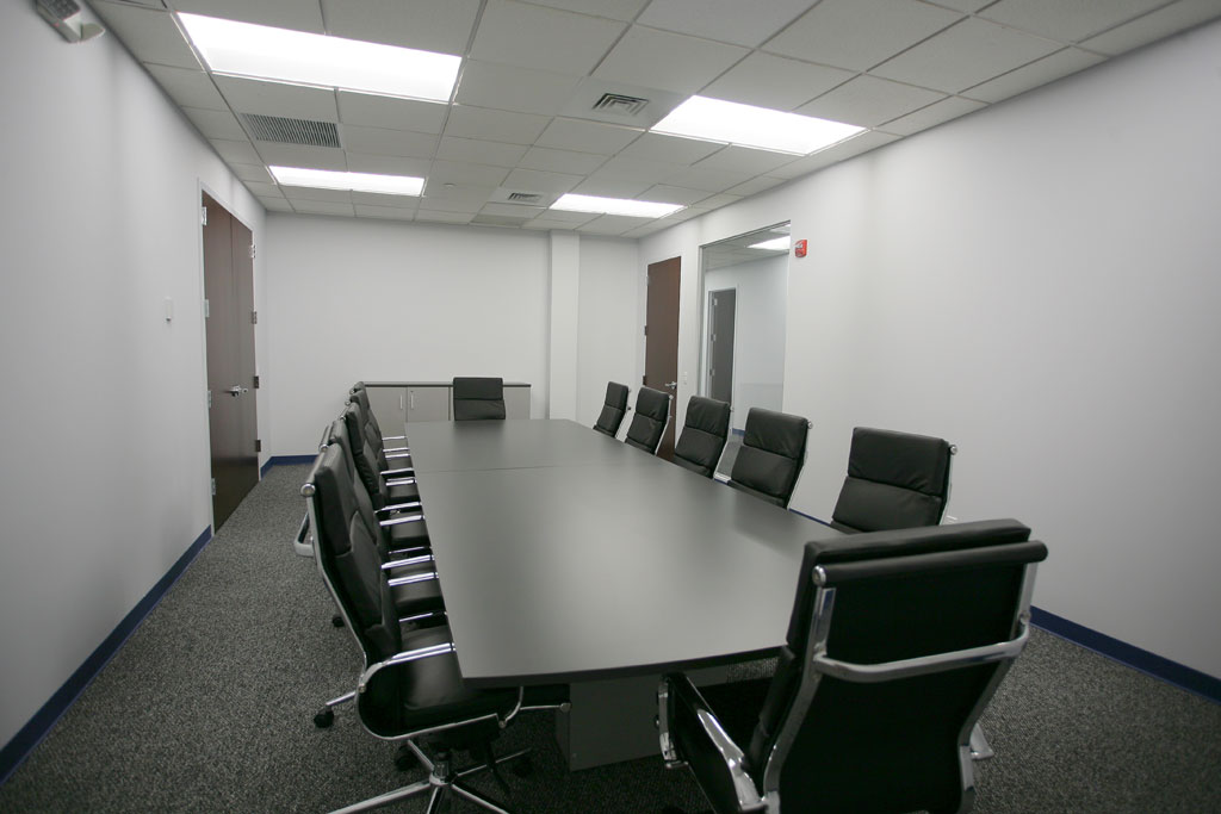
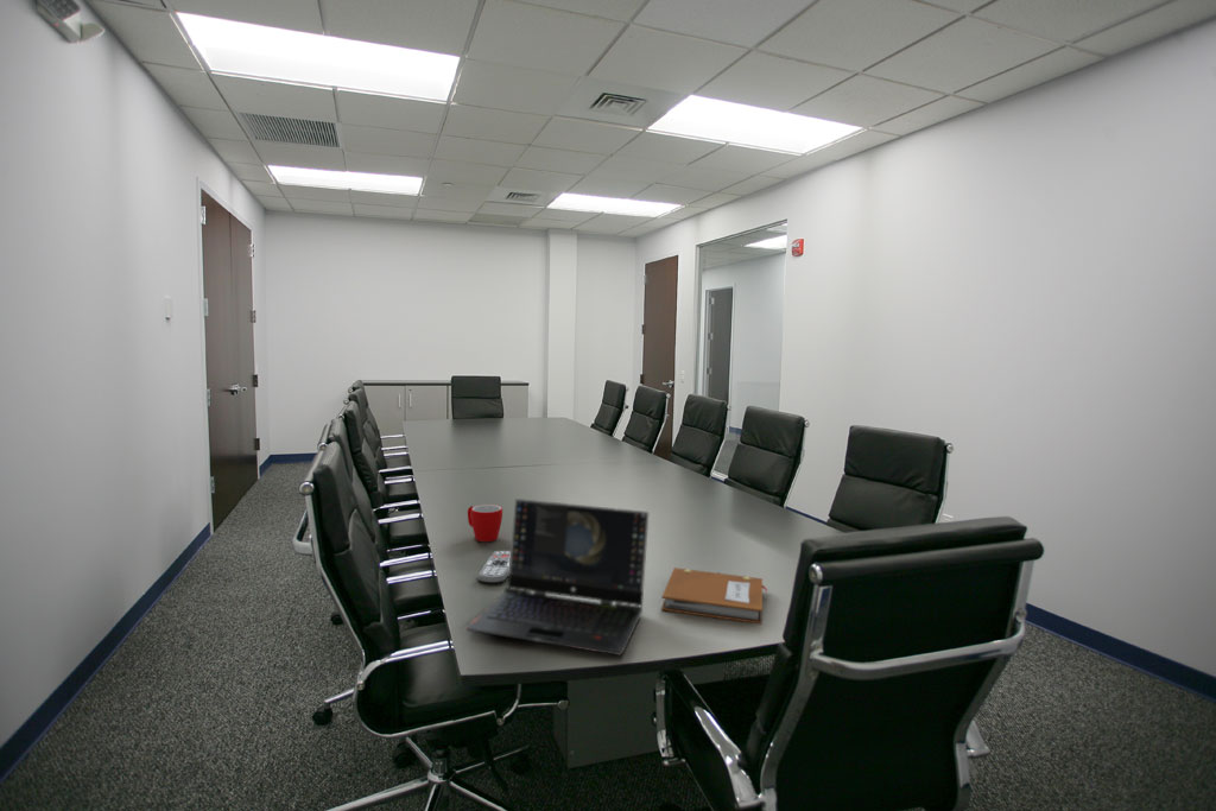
+ mug [467,503,504,543]
+ laptop computer [464,498,650,657]
+ remote control [476,550,511,584]
+ notebook [660,566,768,625]
